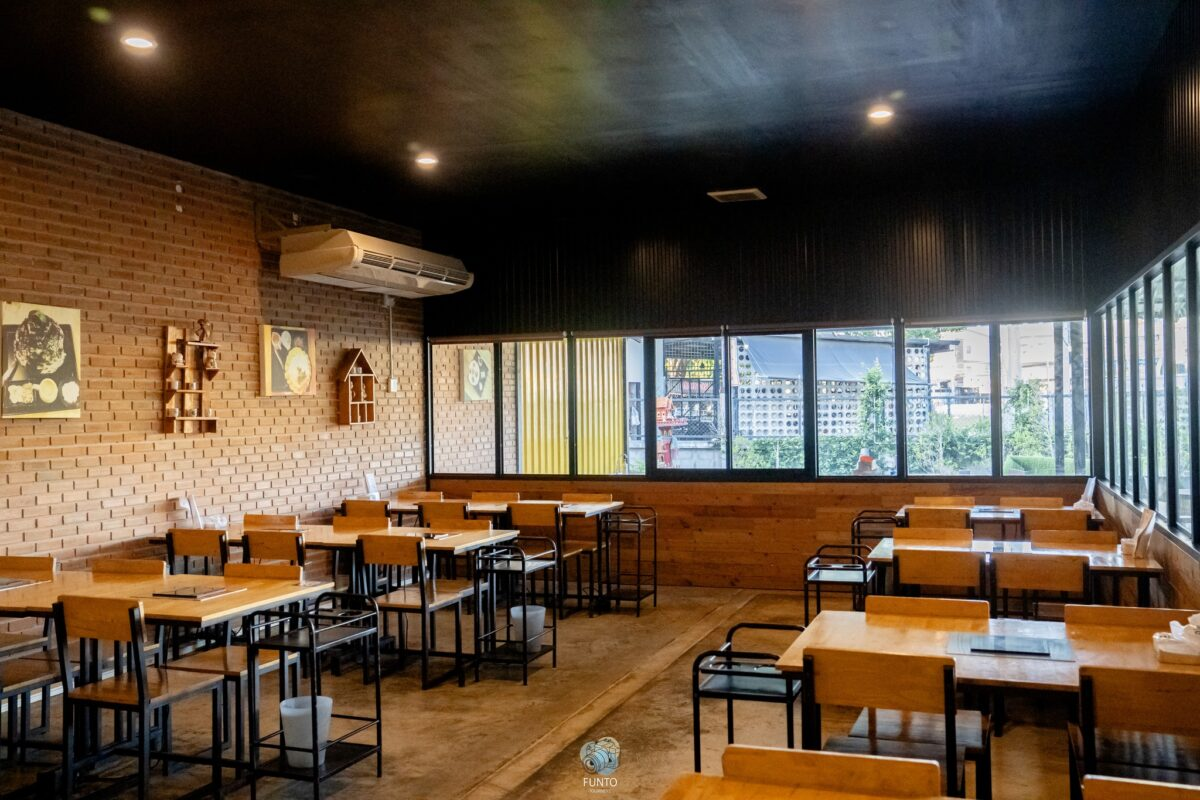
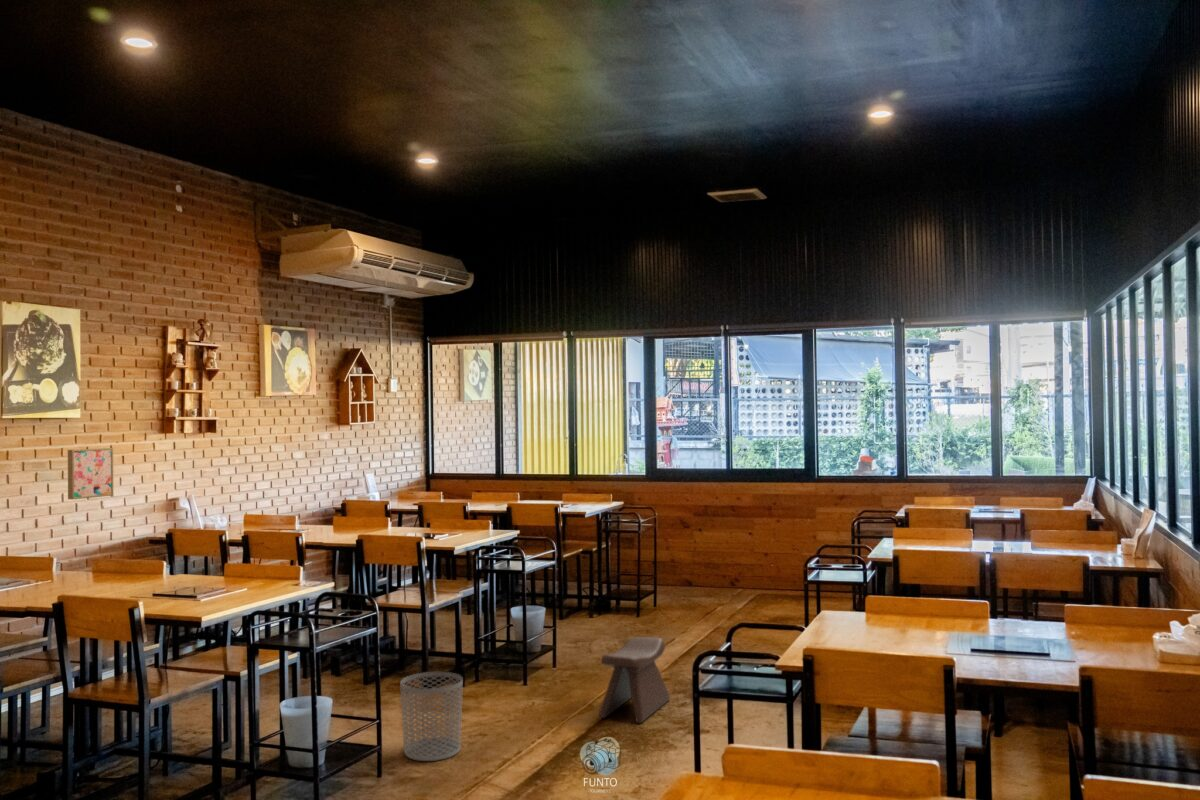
+ waste bin [399,671,464,762]
+ stool [598,636,671,725]
+ wall art [67,447,114,501]
